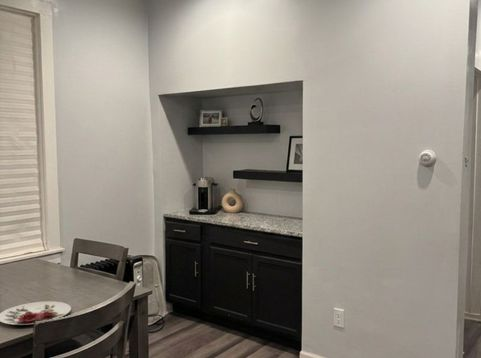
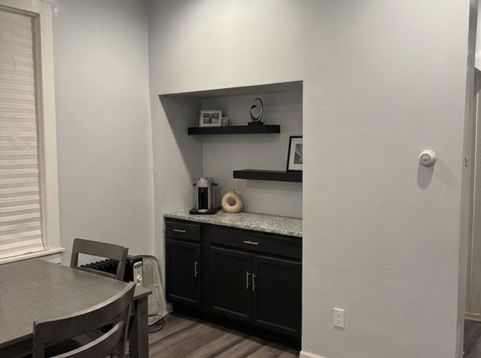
- plate [0,300,72,326]
